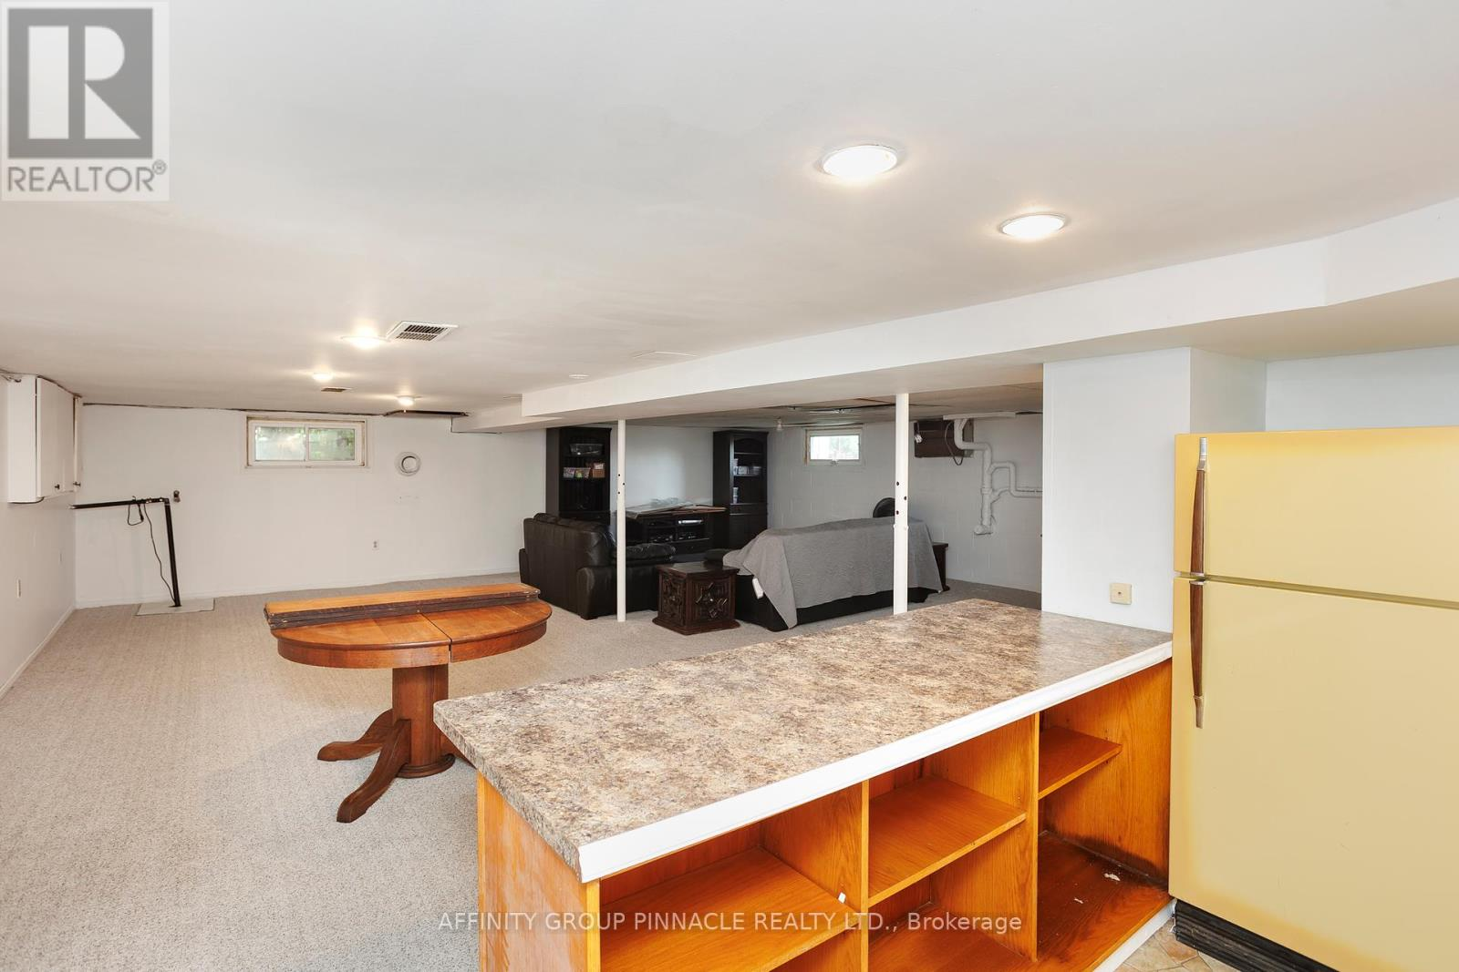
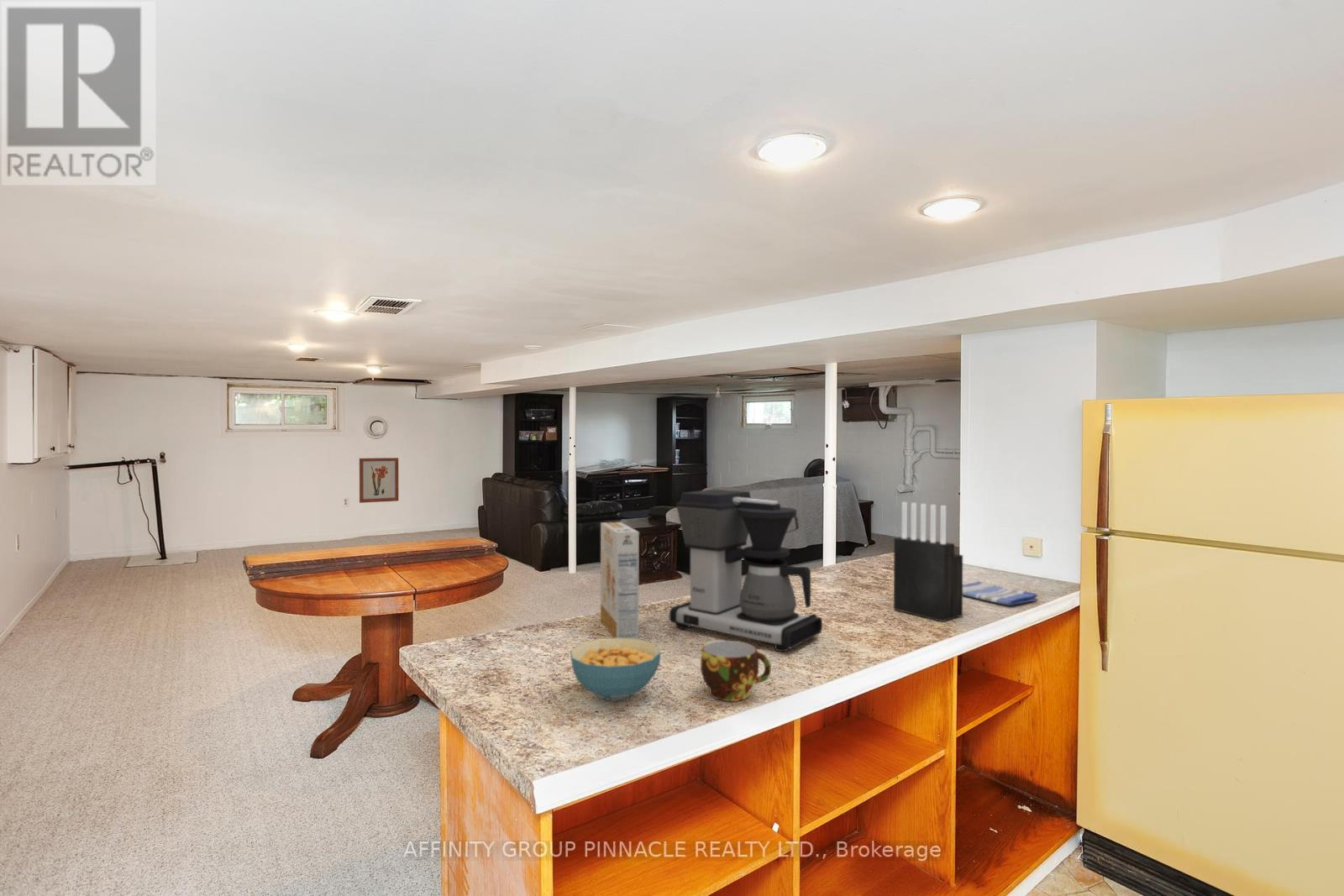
+ cup [700,639,772,702]
+ cereal bowl [570,637,662,702]
+ coffee maker [669,489,823,652]
+ dish towel [963,580,1039,606]
+ knife block [893,501,963,622]
+ wall art [359,457,400,504]
+ cereal box [600,521,640,640]
